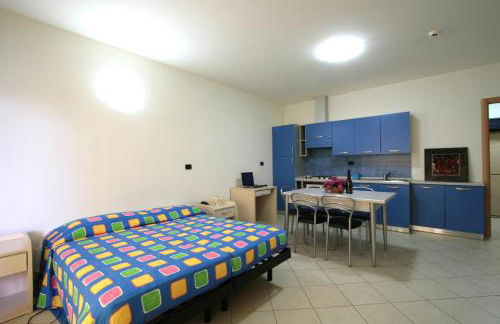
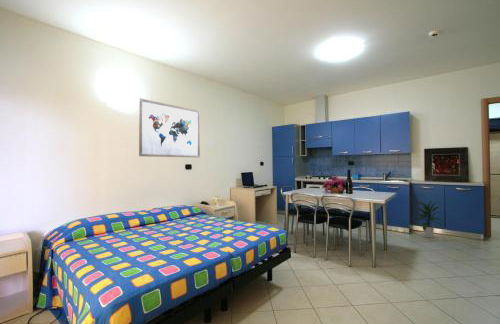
+ indoor plant [411,199,446,239]
+ wall art [138,97,201,159]
